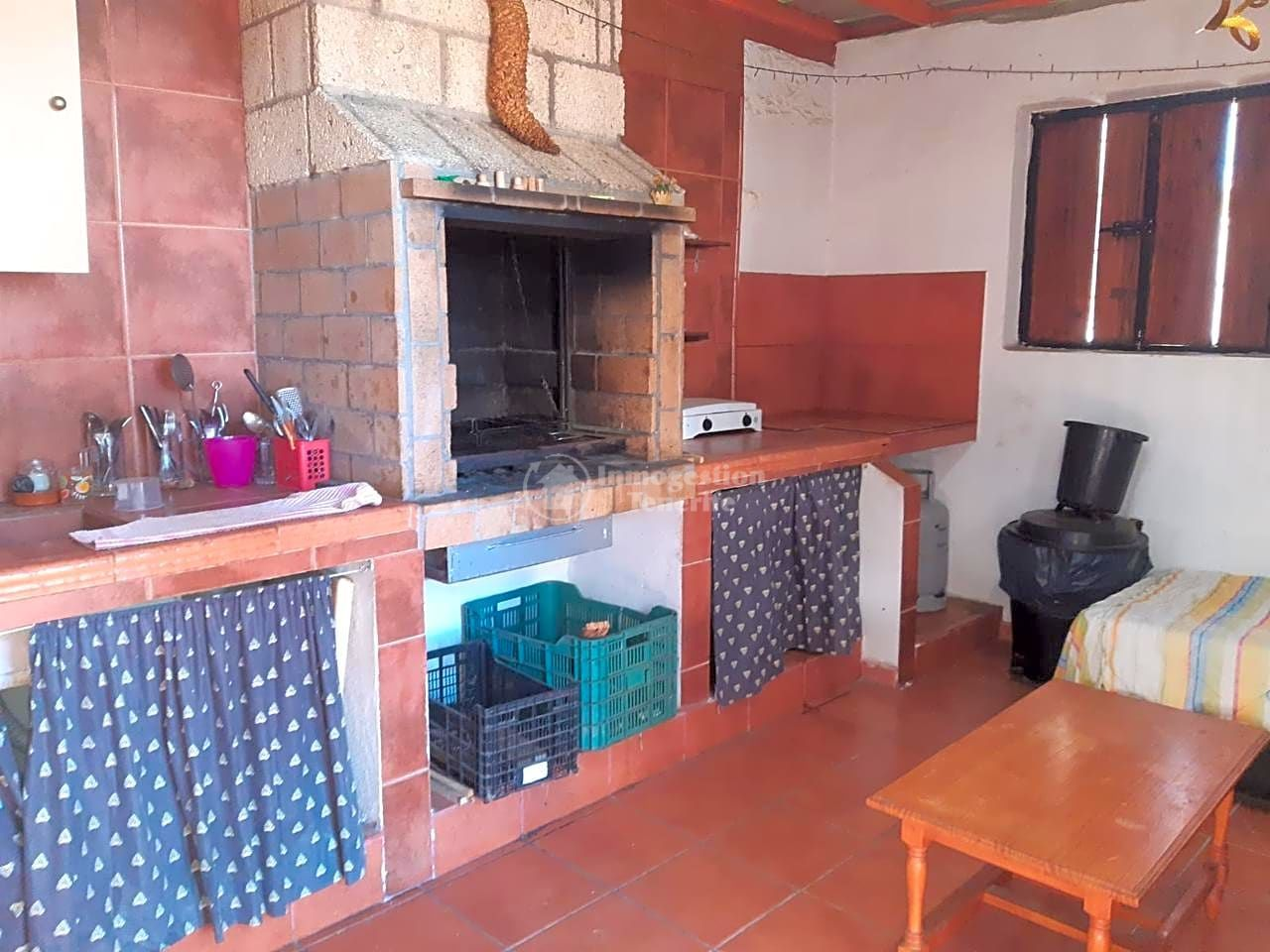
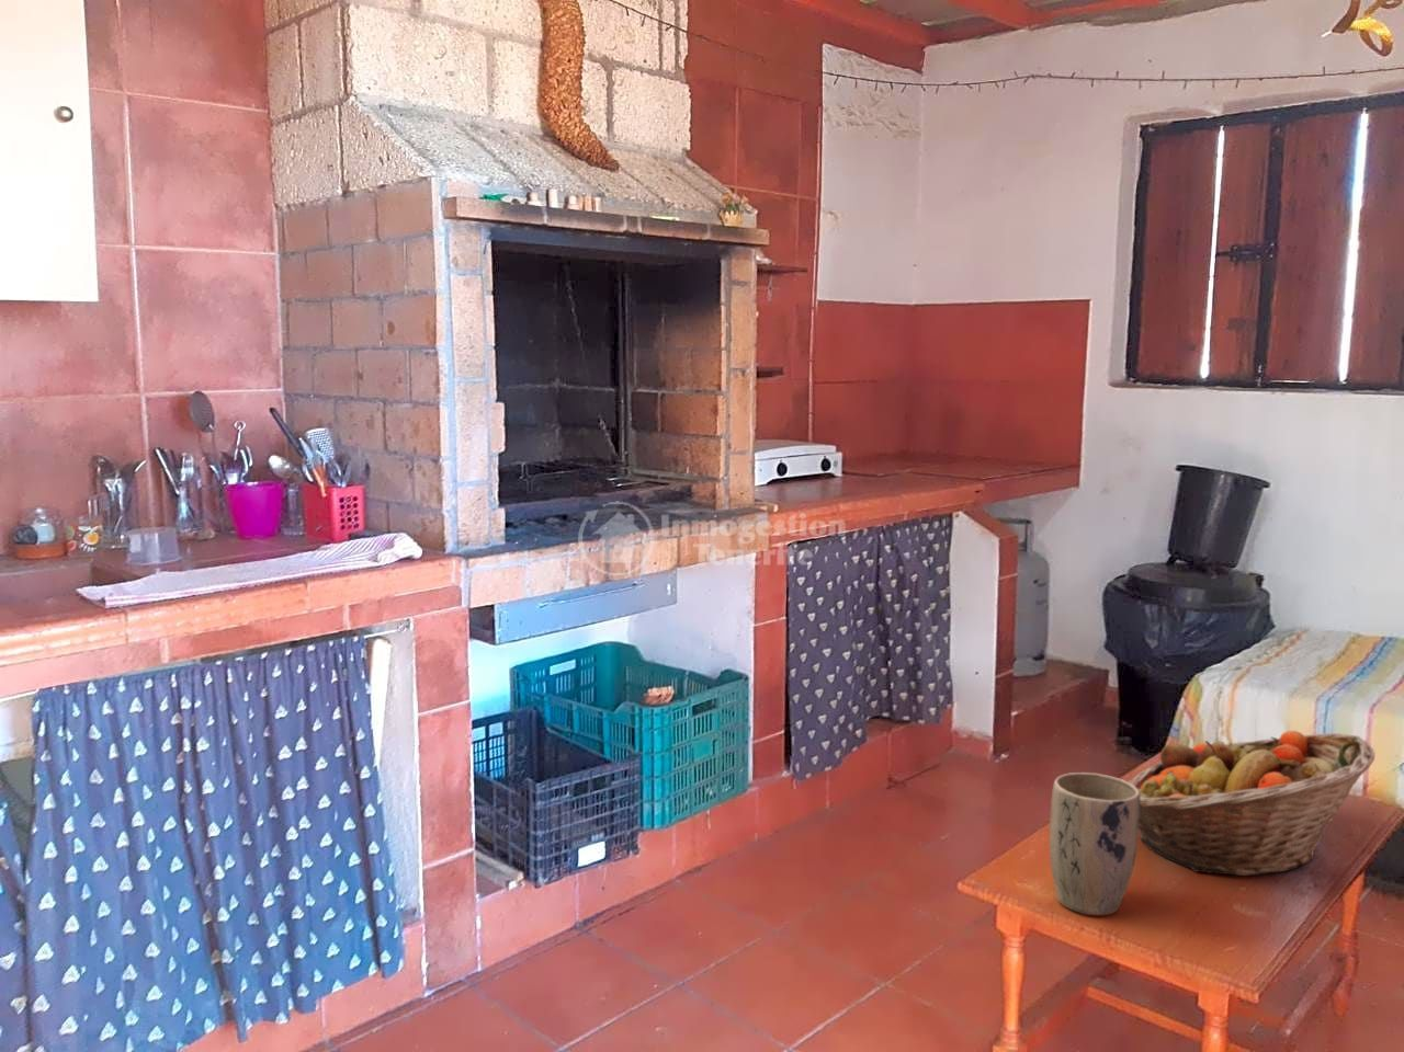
+ plant pot [1049,771,1140,916]
+ fruit basket [1128,729,1375,876]
